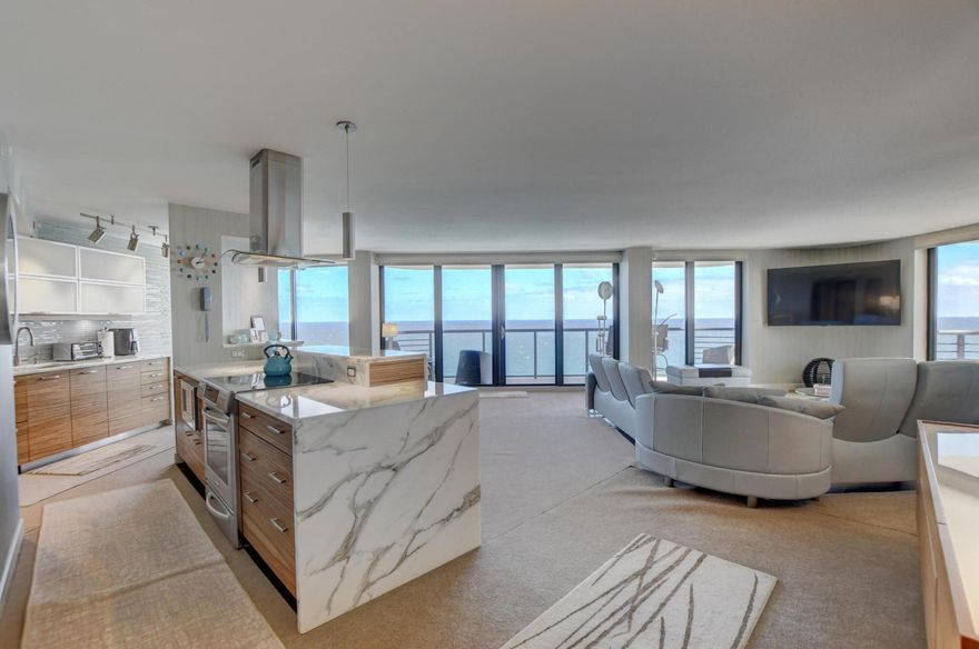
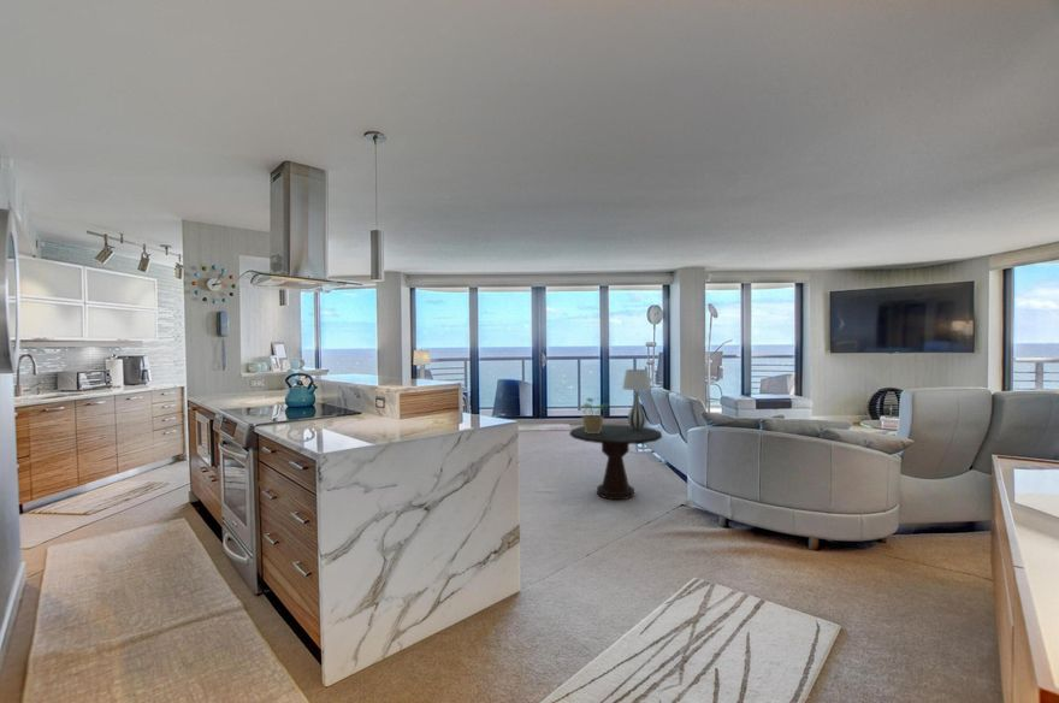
+ potted plant [579,396,609,433]
+ side table [568,424,663,501]
+ table lamp [621,368,652,430]
